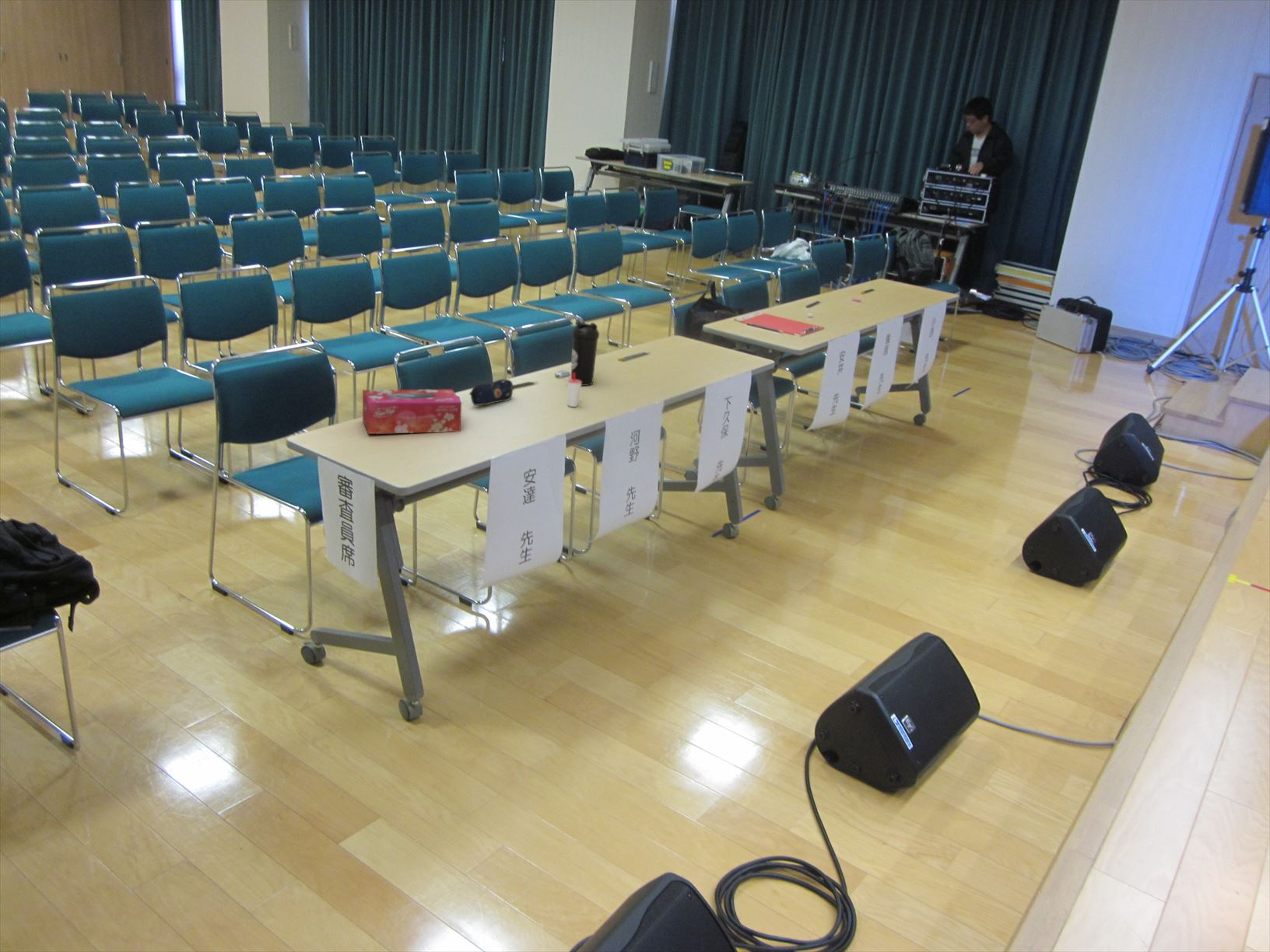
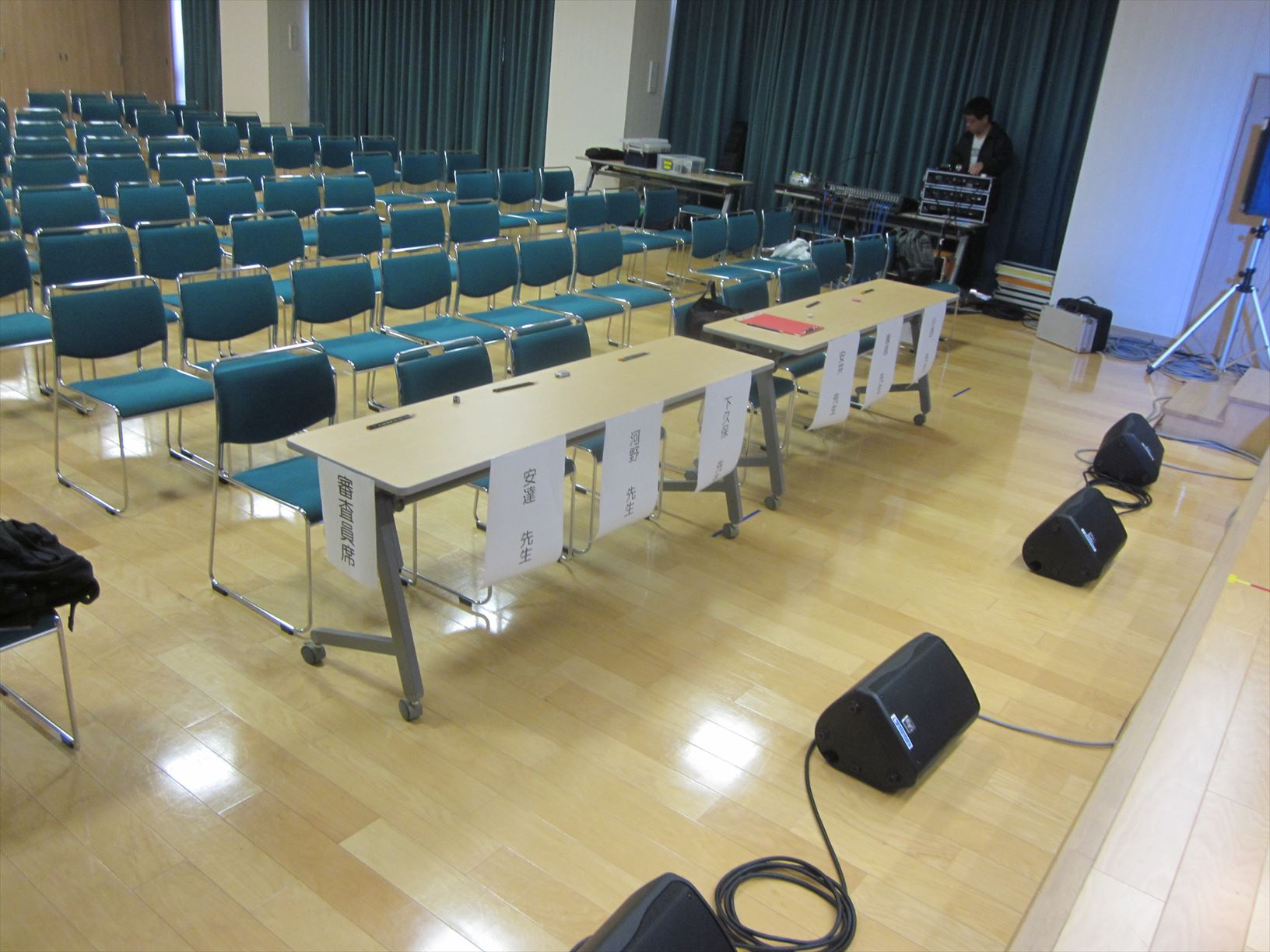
- pencil case [468,378,514,406]
- water bottle [570,321,600,387]
- cup [566,373,582,408]
- tissue box [362,389,462,435]
